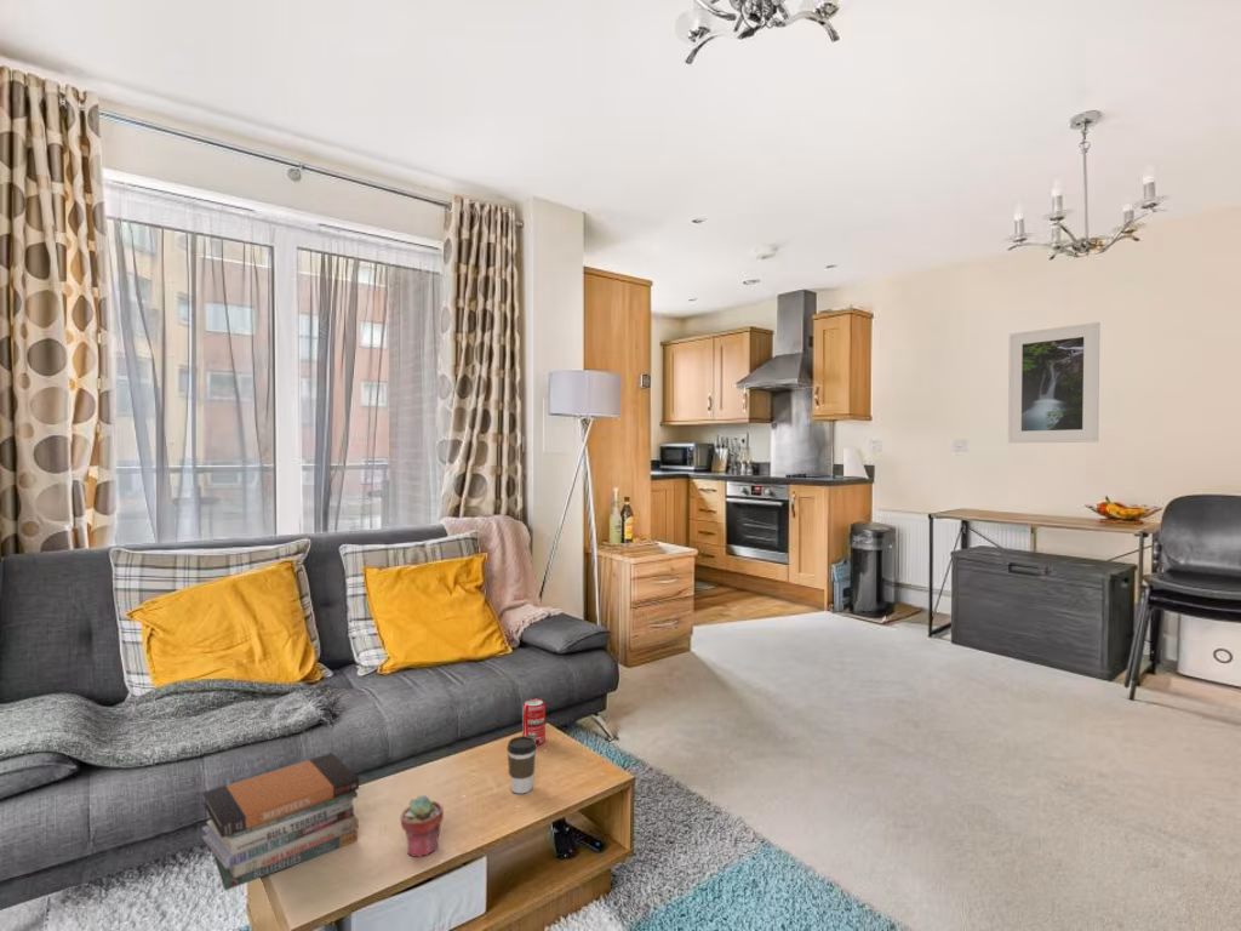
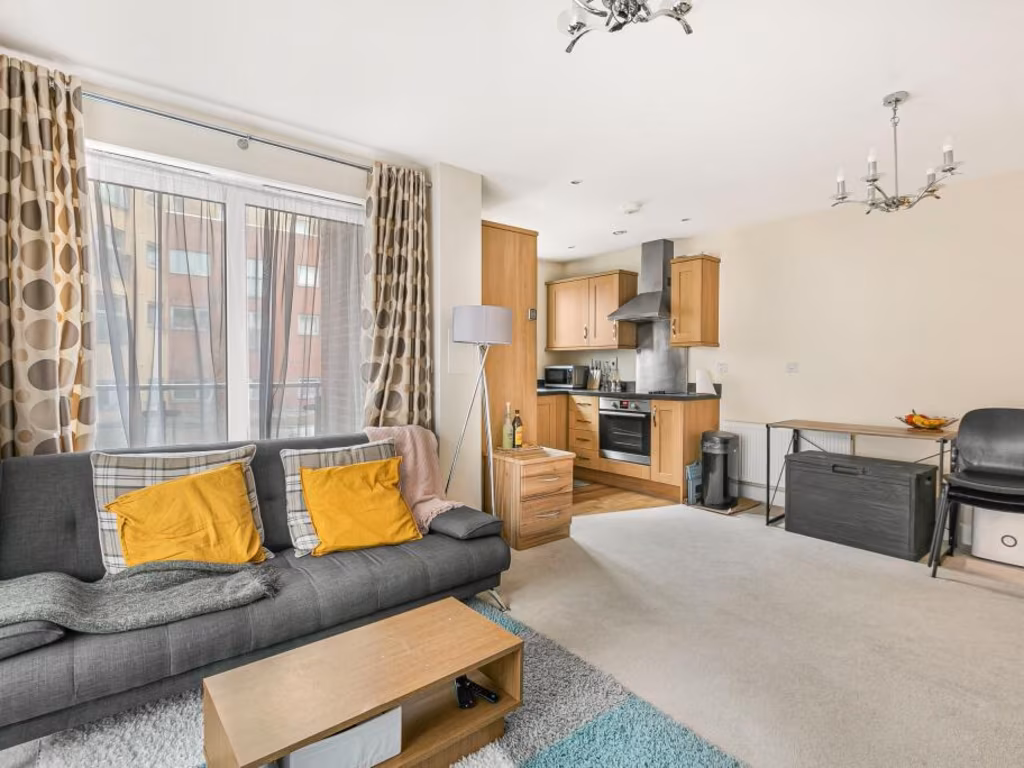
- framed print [1007,321,1102,444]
- book stack [201,752,360,892]
- coffee cup [505,735,538,794]
- beverage can [521,697,547,747]
- potted succulent [399,794,445,858]
